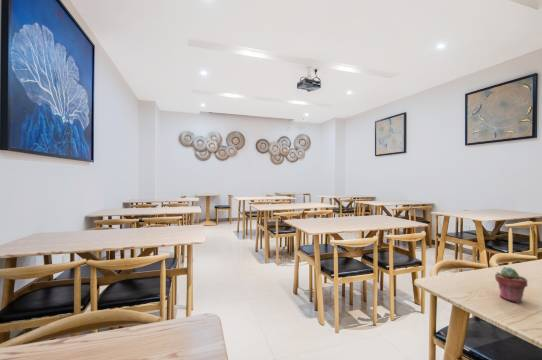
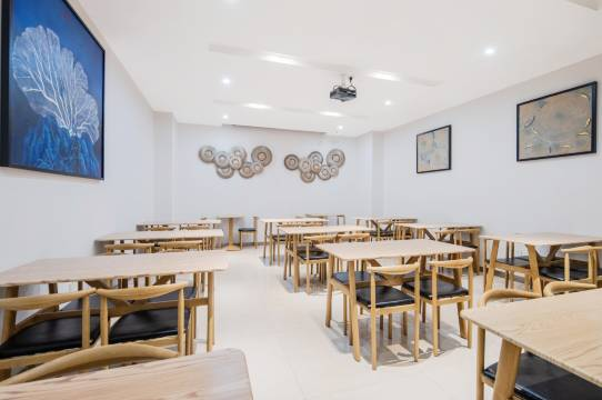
- potted succulent [494,266,529,304]
